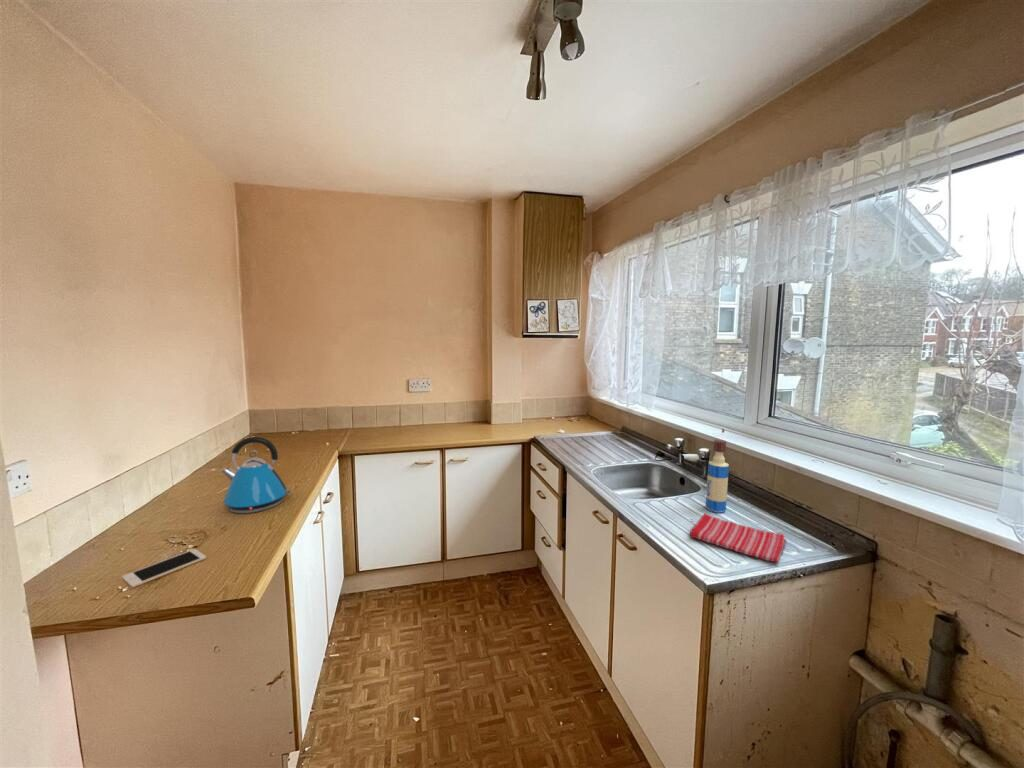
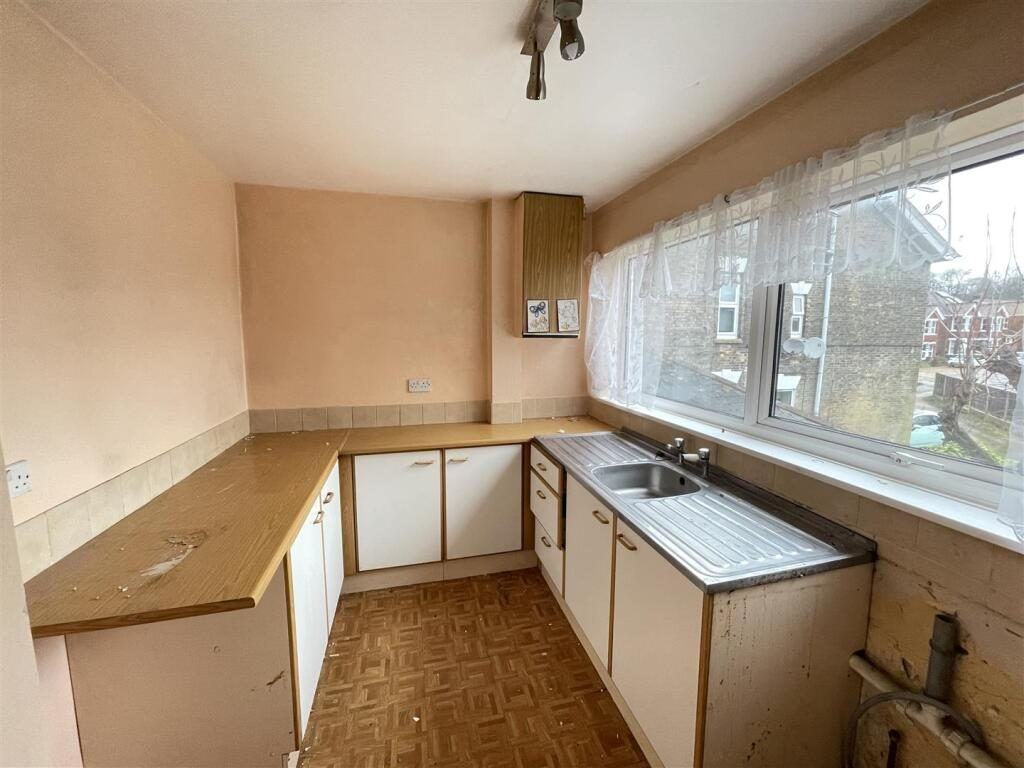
- cell phone [121,548,207,589]
- dish towel [689,512,787,564]
- kettle [220,436,293,514]
- tequila bottle [705,439,730,514]
